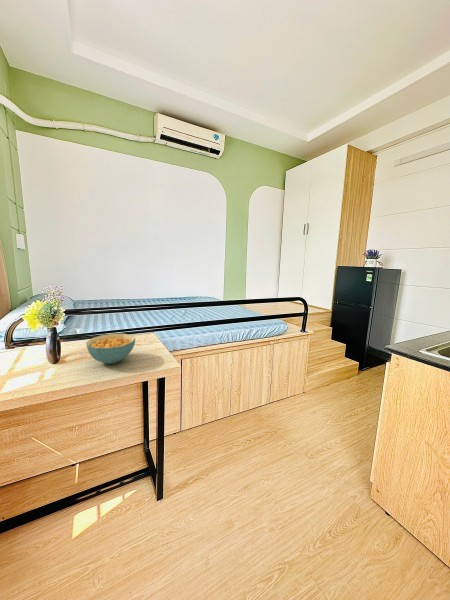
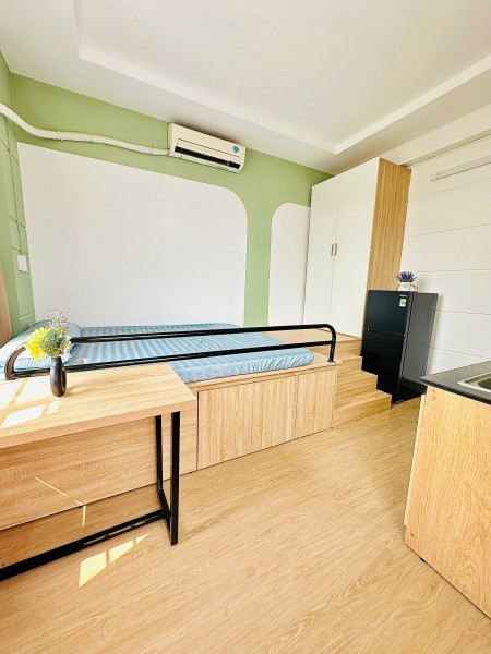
- cereal bowl [85,333,136,365]
